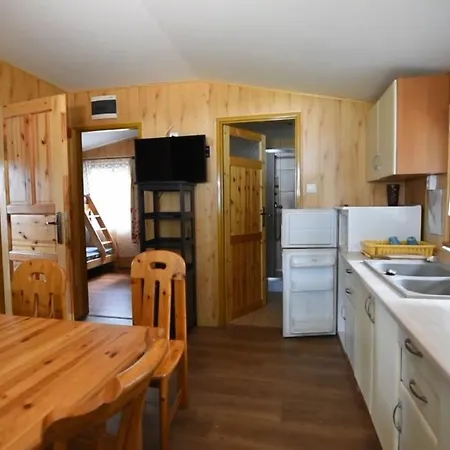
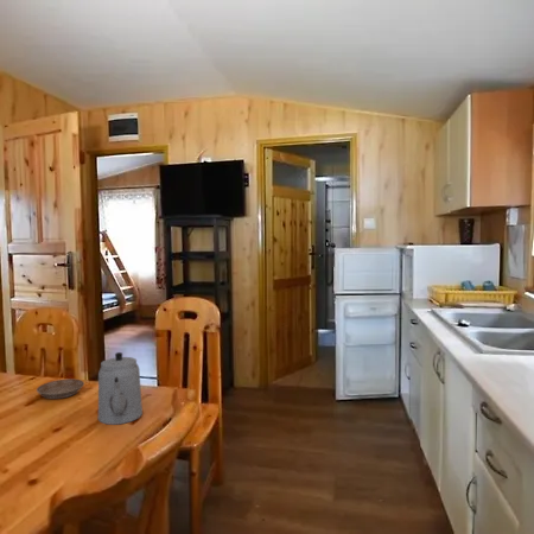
+ saucer [36,377,85,400]
+ teapot [97,351,144,426]
